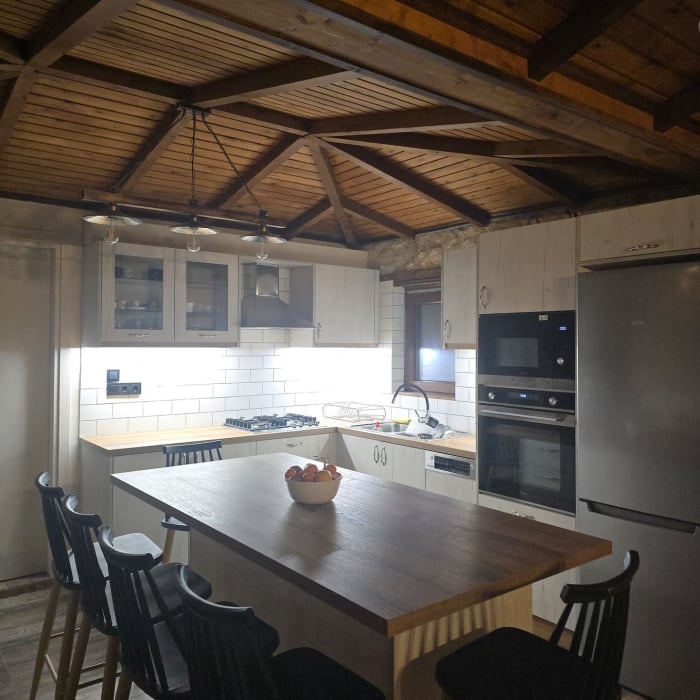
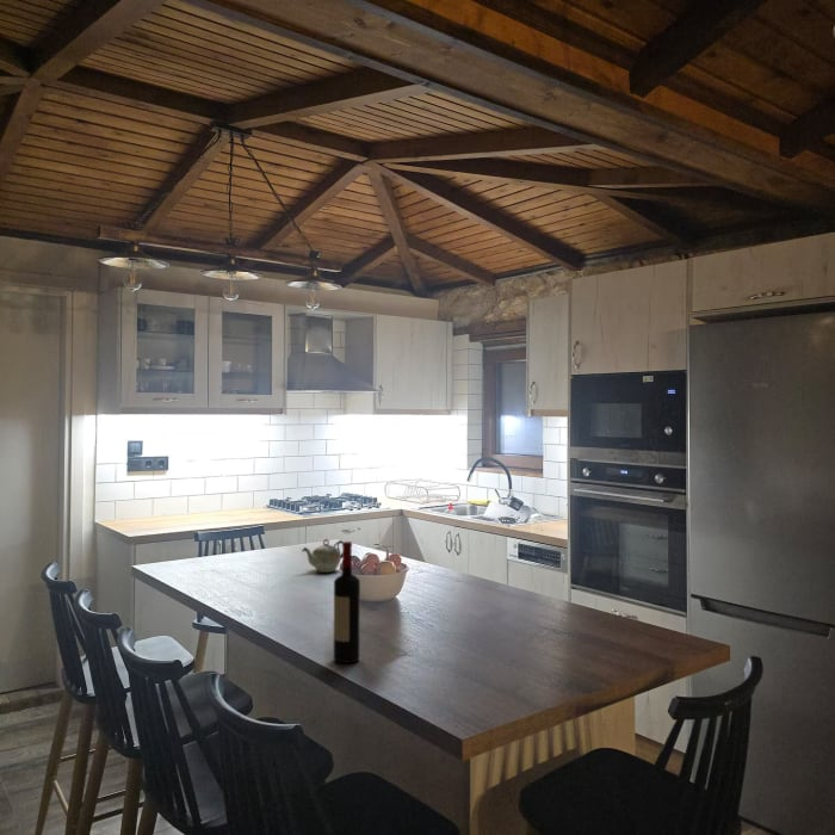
+ wine bottle [333,540,361,664]
+ teapot [301,538,344,574]
